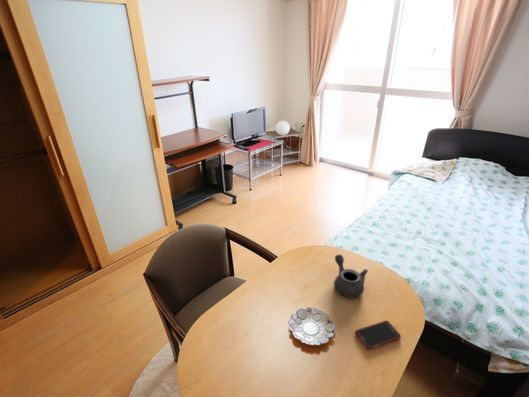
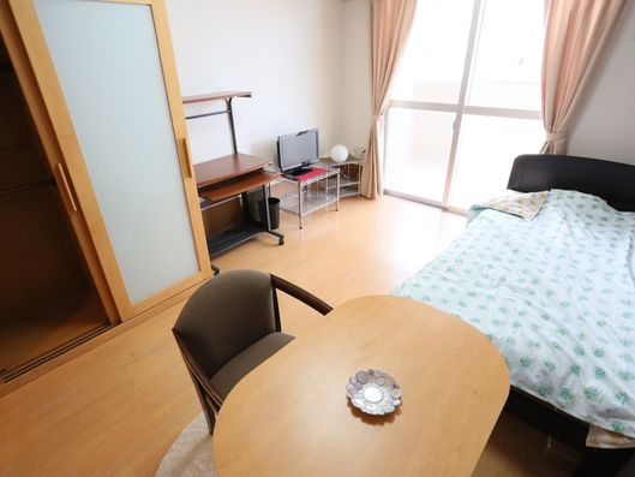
- teapot [333,253,369,298]
- cell phone [354,320,402,350]
